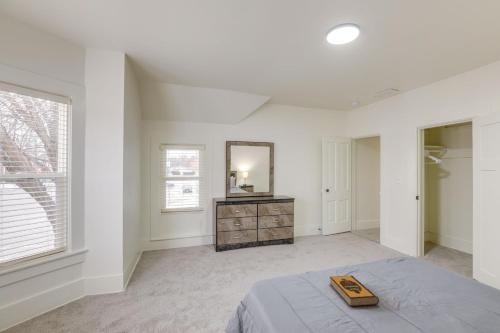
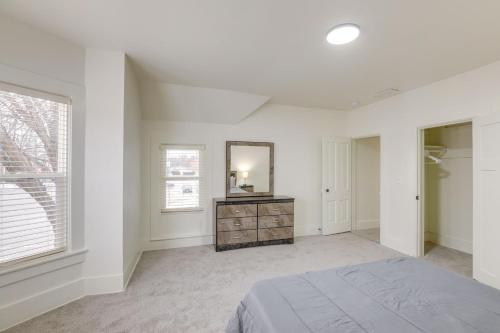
- hardback book [329,274,380,308]
